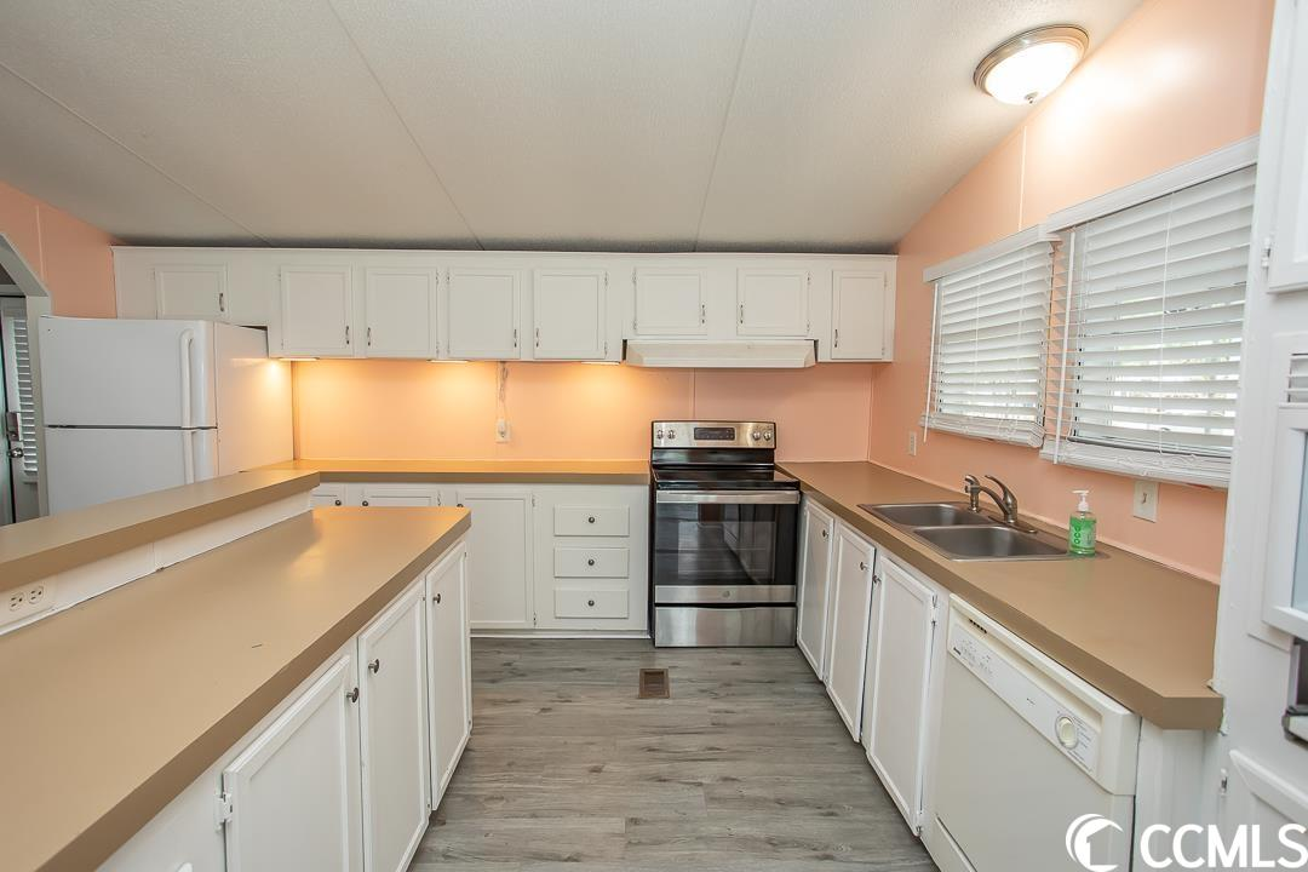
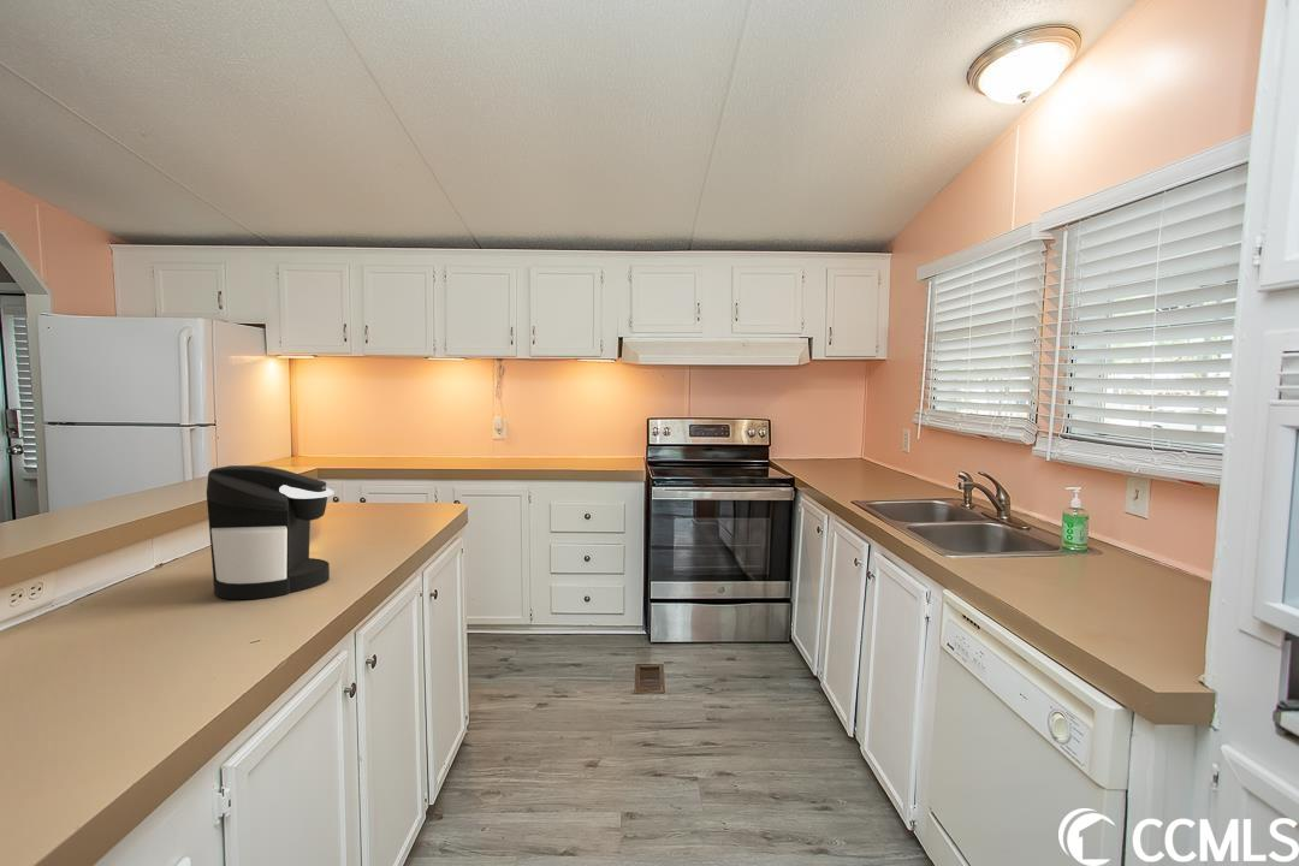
+ coffee maker [206,464,336,600]
